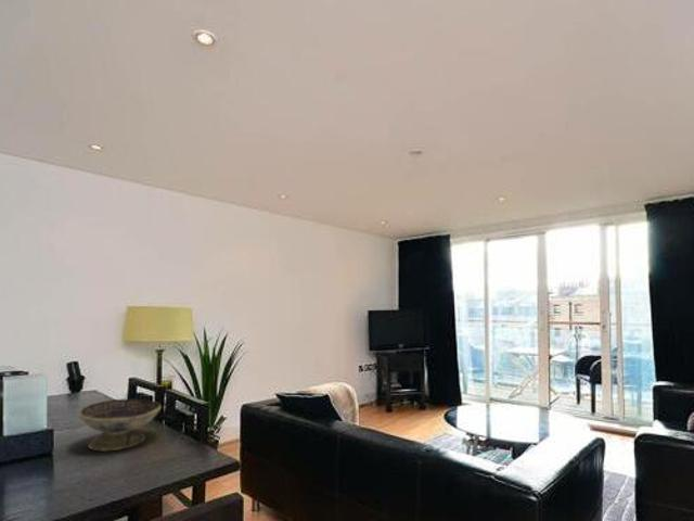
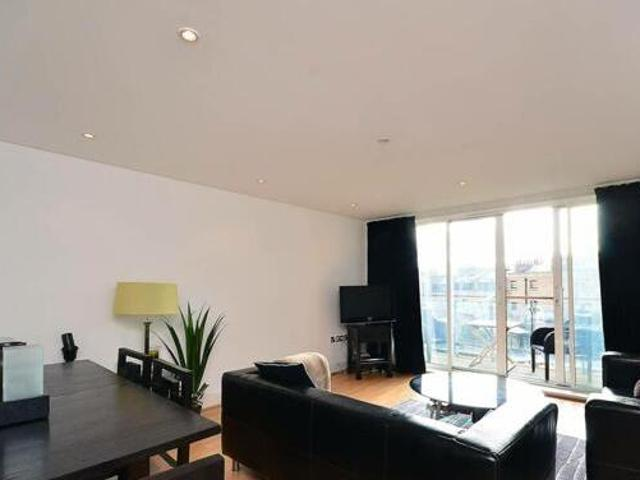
- decorative bowl [78,398,162,453]
